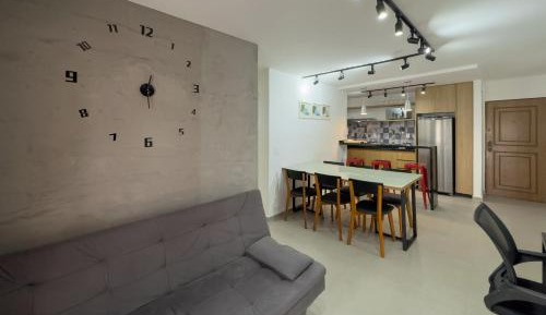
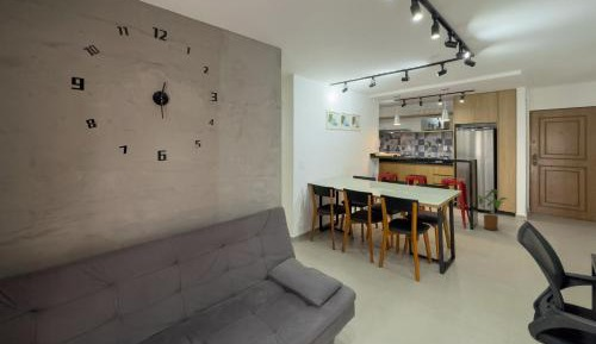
+ house plant [477,188,510,231]
